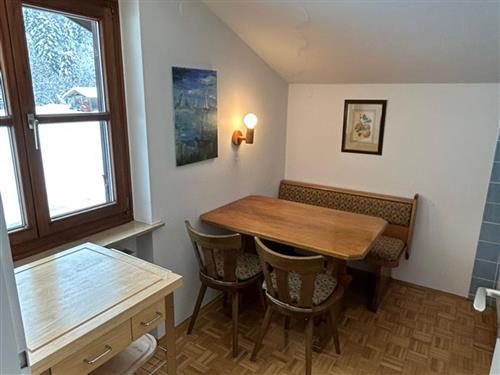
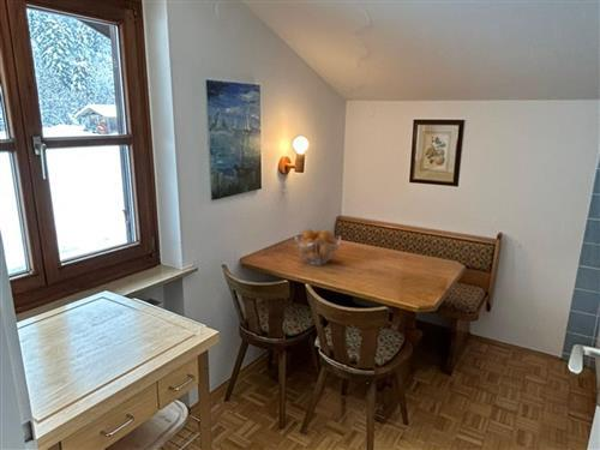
+ fruit basket [294,228,342,265]
